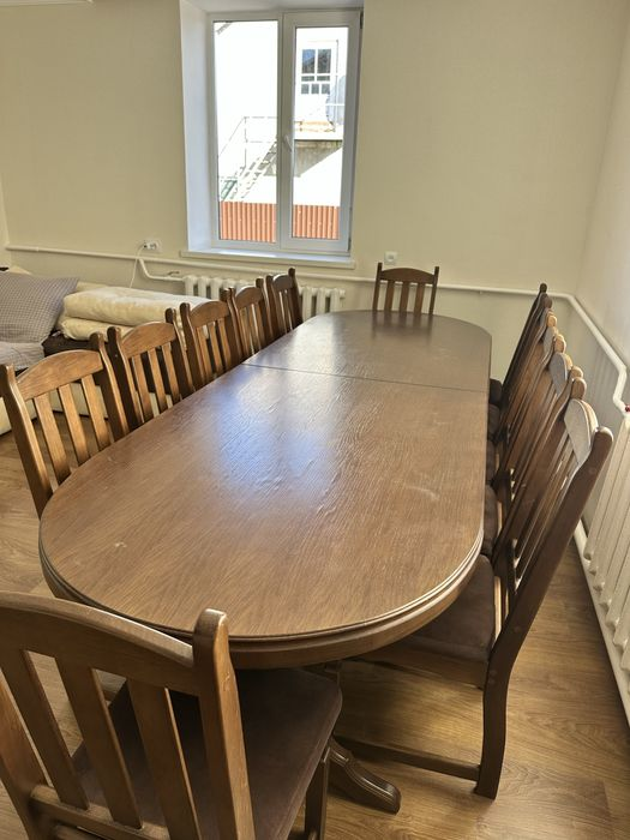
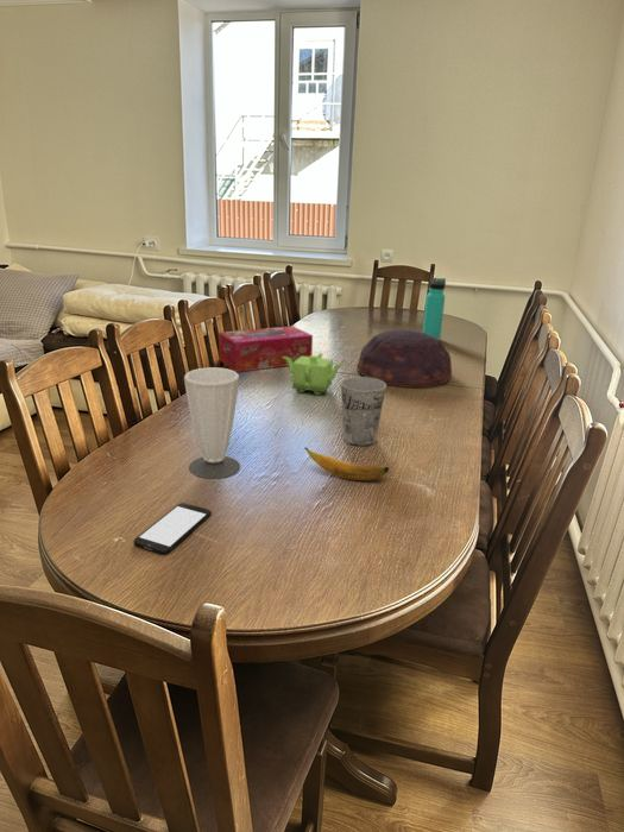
+ bowl [355,328,453,389]
+ banana [303,446,390,481]
+ tissue box [218,324,314,373]
+ teapot [282,352,346,396]
+ smartphone [132,502,213,555]
+ cup [340,376,387,448]
+ thermos bottle [422,277,447,340]
+ cup [183,366,241,480]
